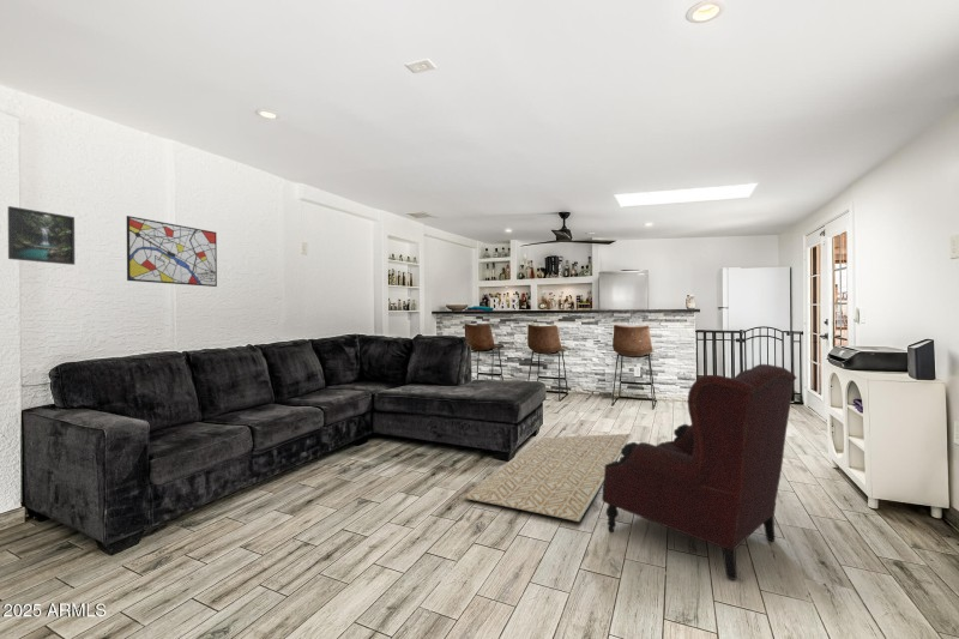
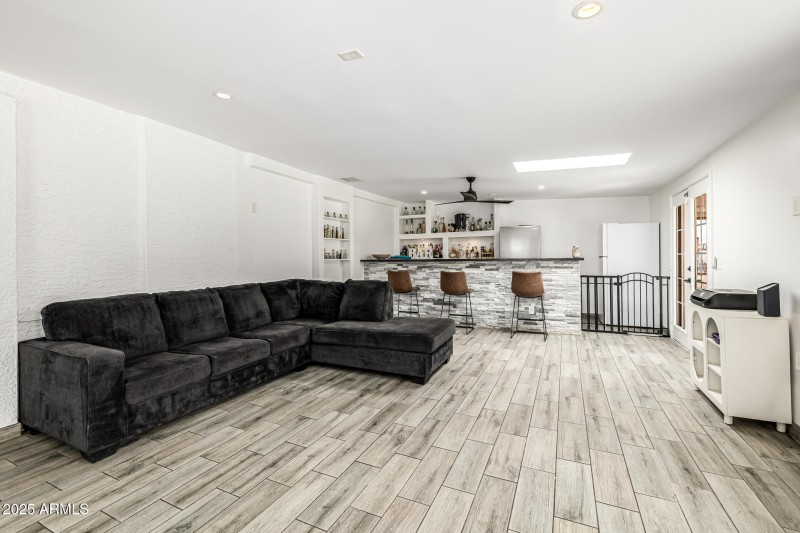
- rug [462,433,633,523]
- wall art [126,215,218,288]
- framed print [7,205,76,266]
- armchair [601,363,798,581]
